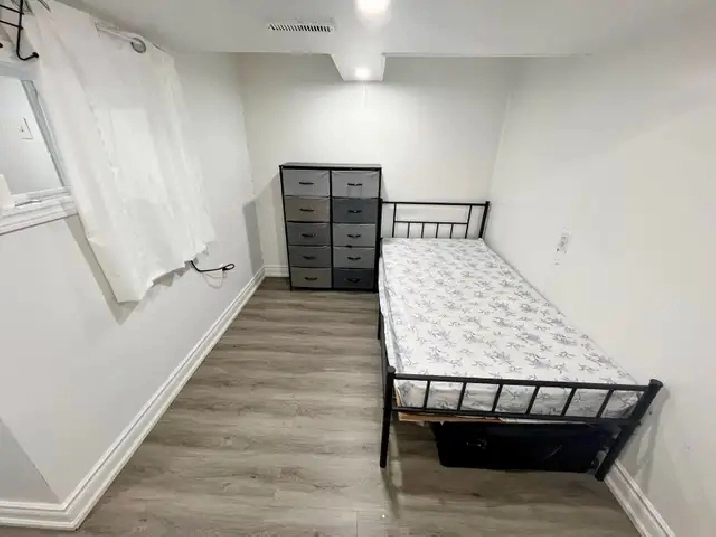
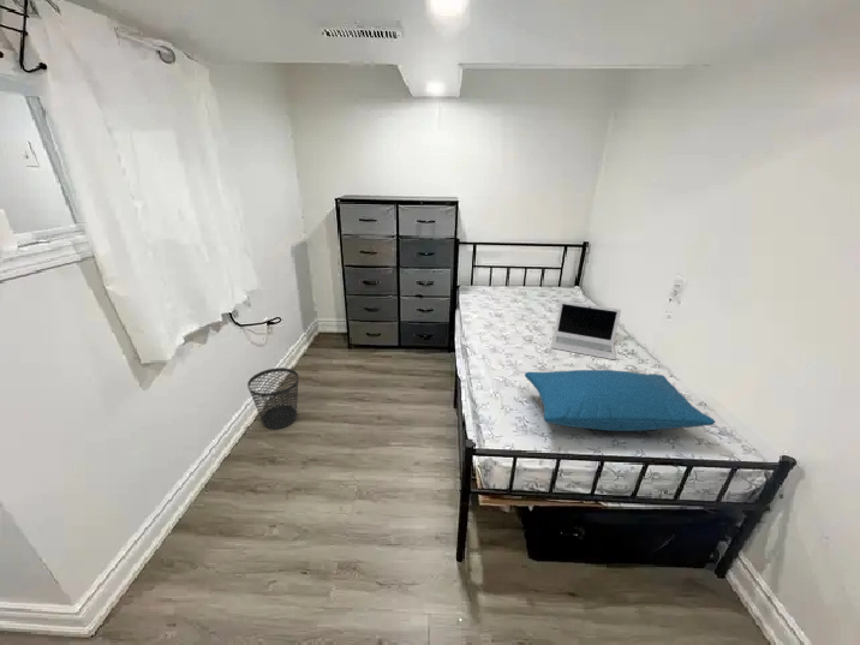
+ laptop [550,299,622,360]
+ wastebasket [246,366,300,430]
+ pillow [524,369,717,432]
